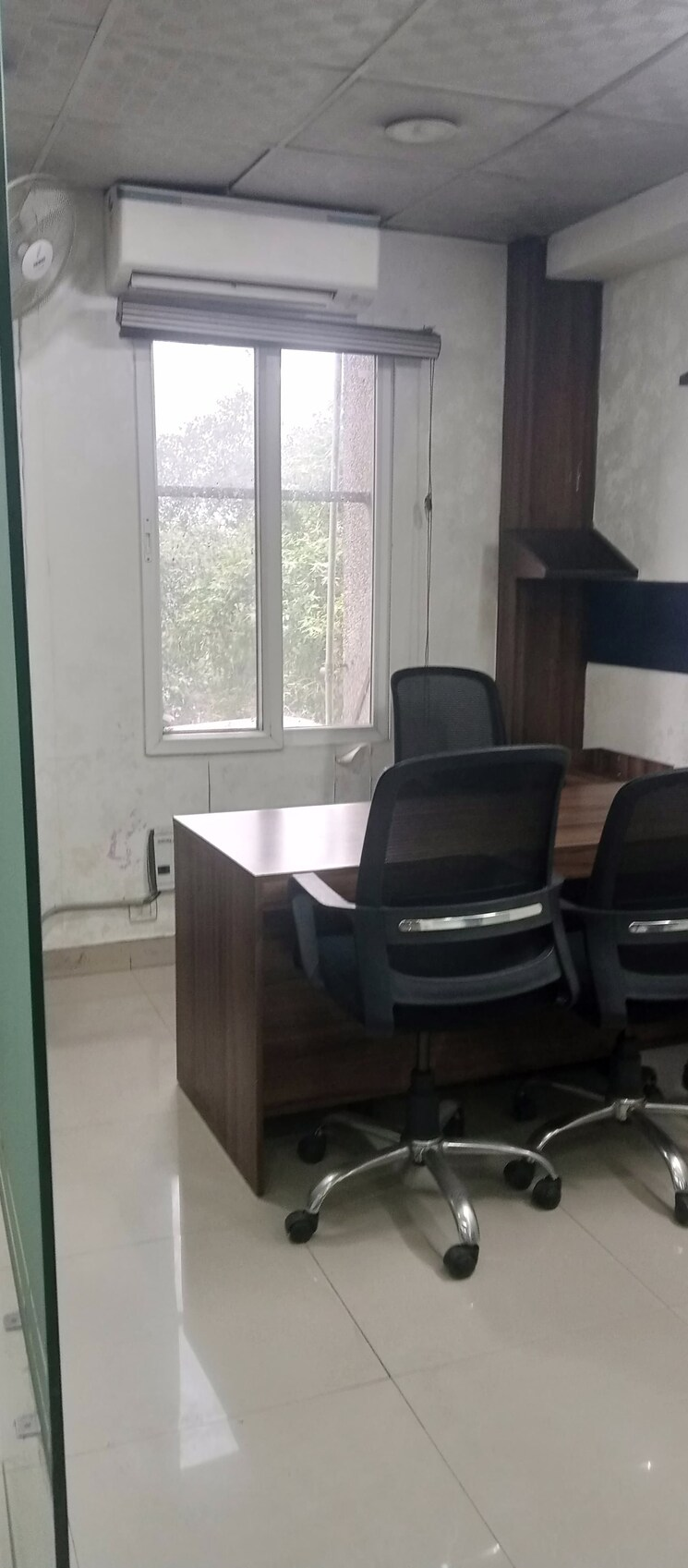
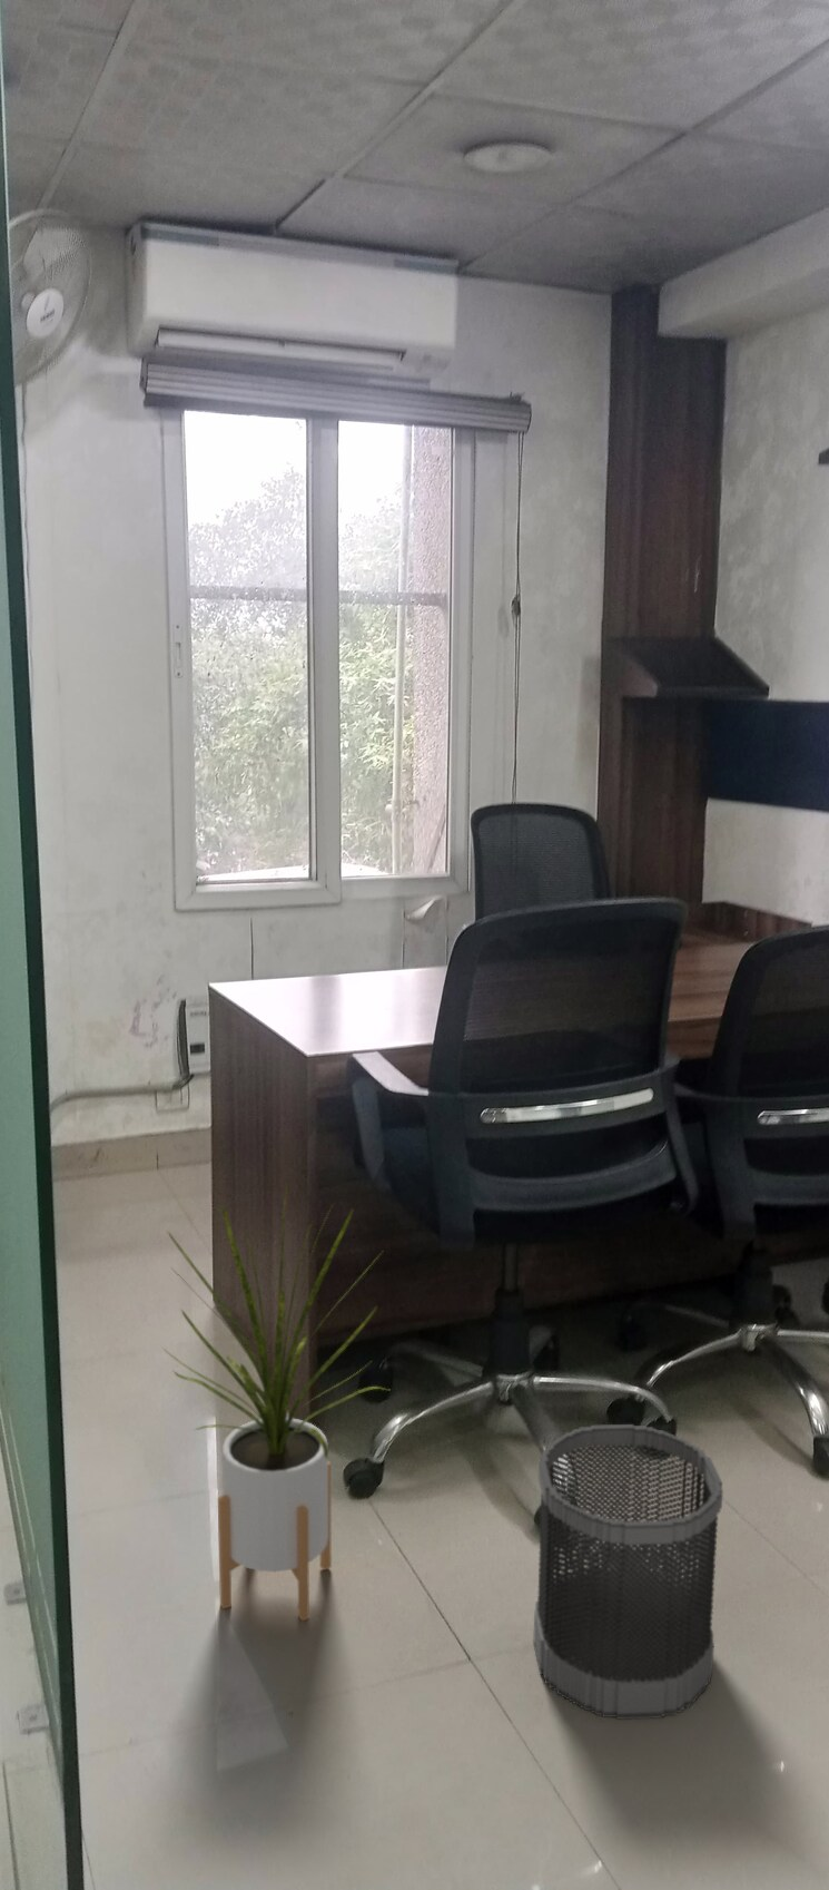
+ wastebasket [531,1424,724,1721]
+ house plant [161,1184,389,1622]
